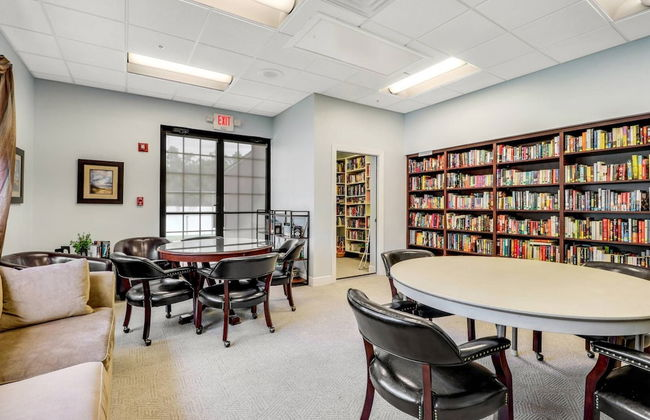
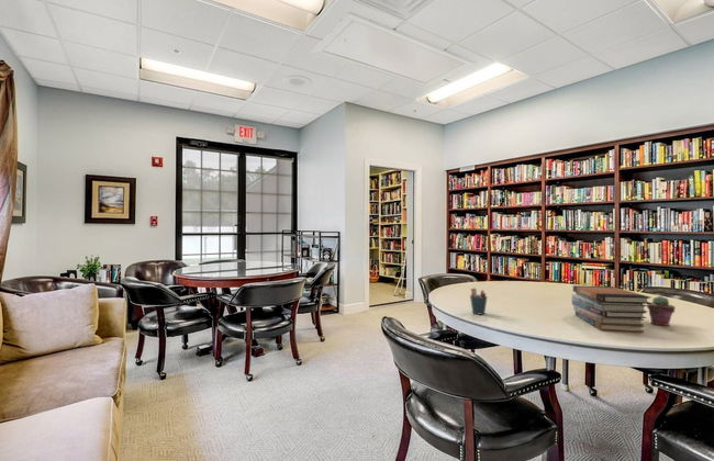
+ potted succulent [646,295,677,327]
+ pen holder [469,286,489,315]
+ book stack [570,284,651,334]
